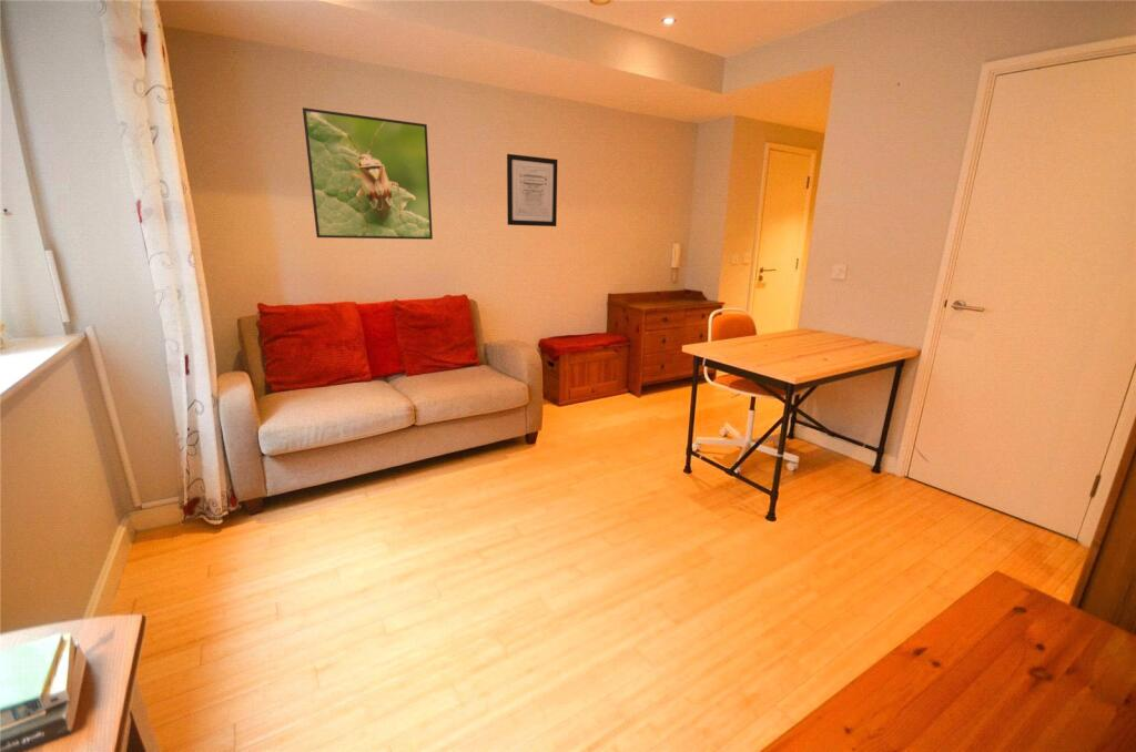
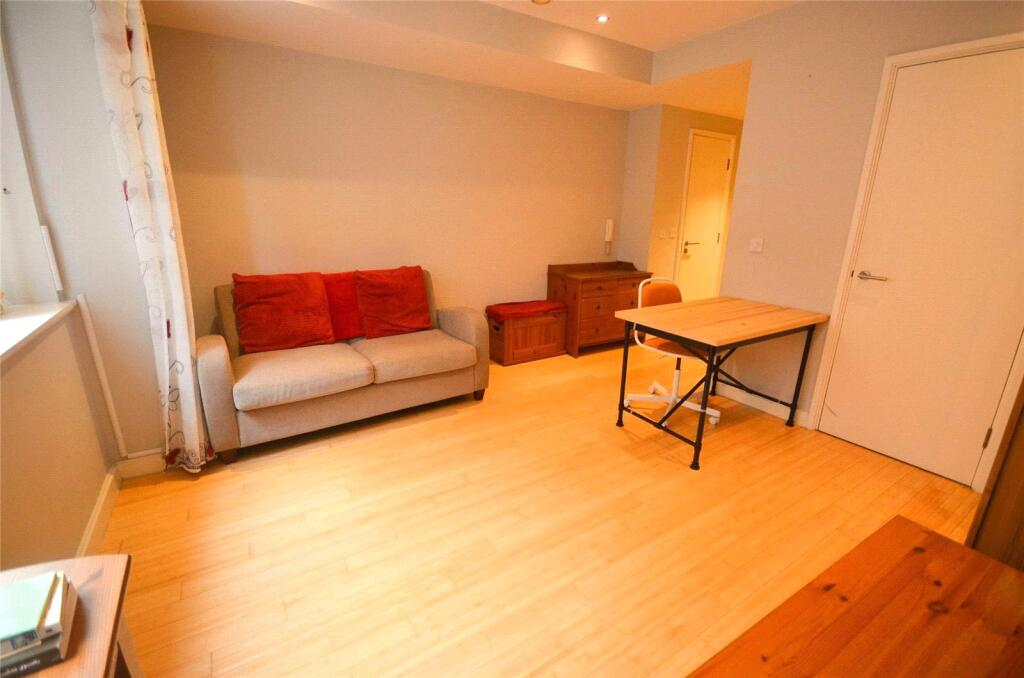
- wall art [506,153,558,227]
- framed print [302,106,434,241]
